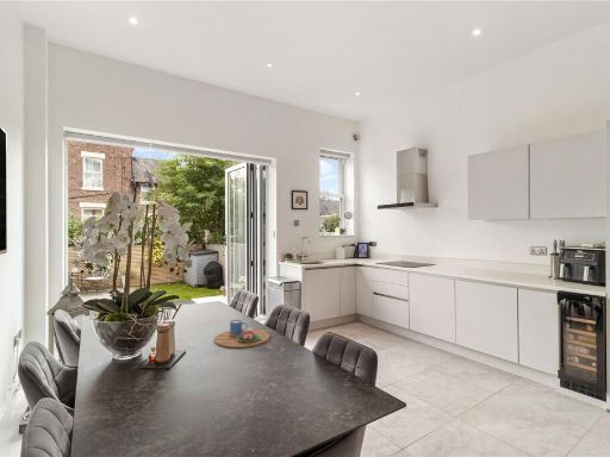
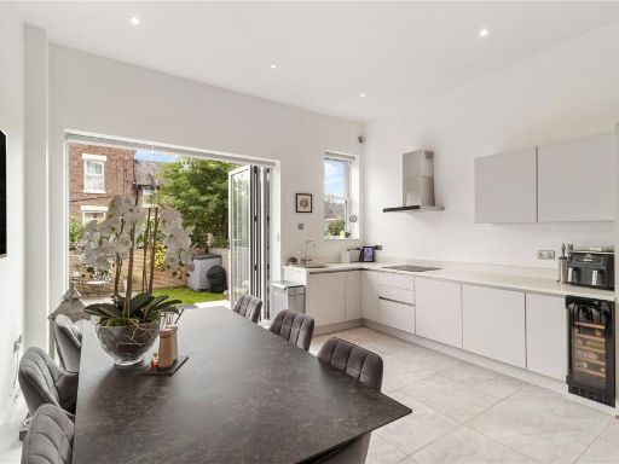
- mug [213,319,270,349]
